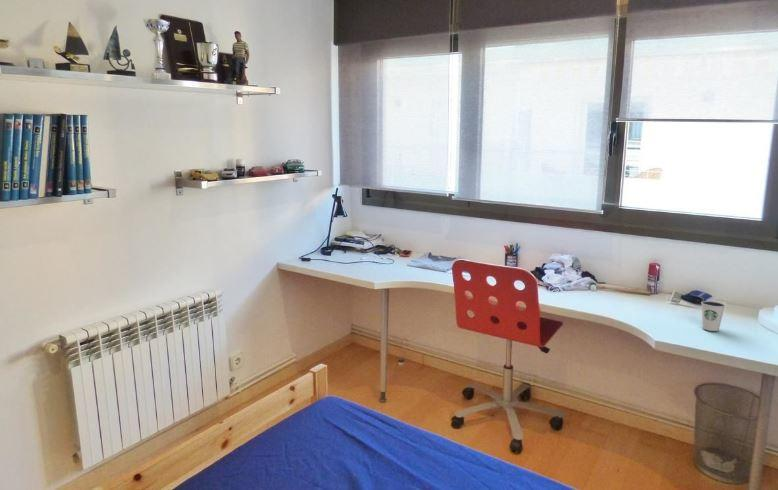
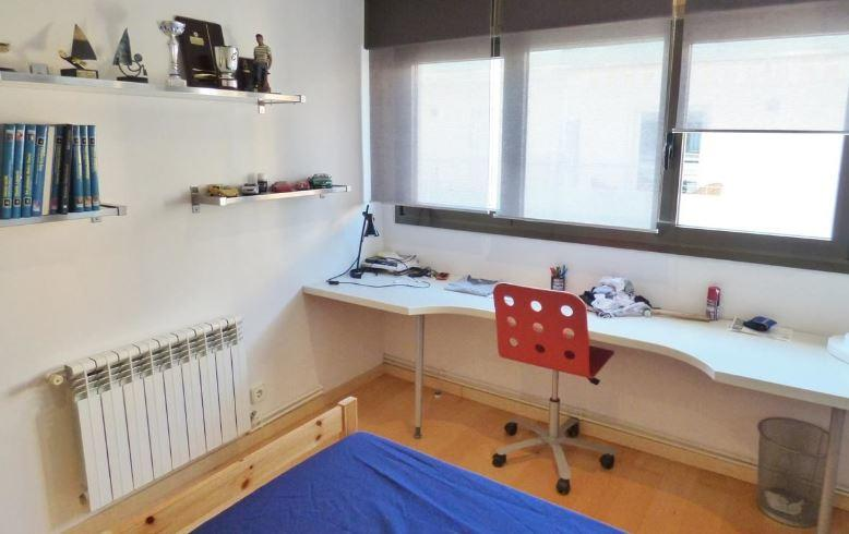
- dixie cup [700,300,726,332]
